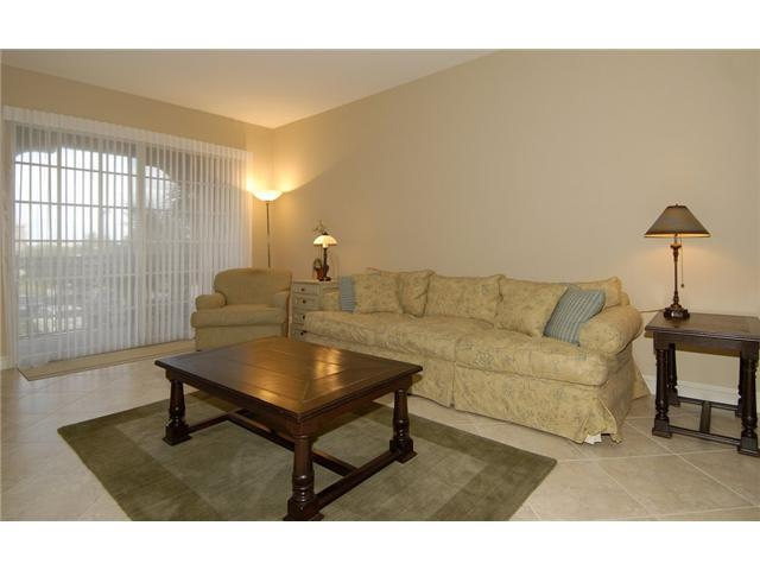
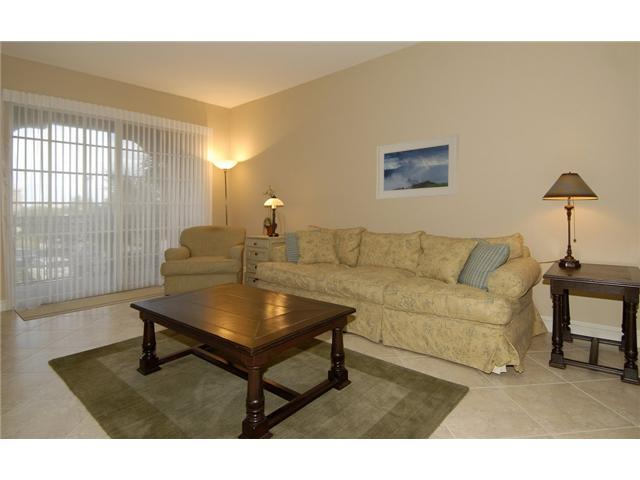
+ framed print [375,133,460,200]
